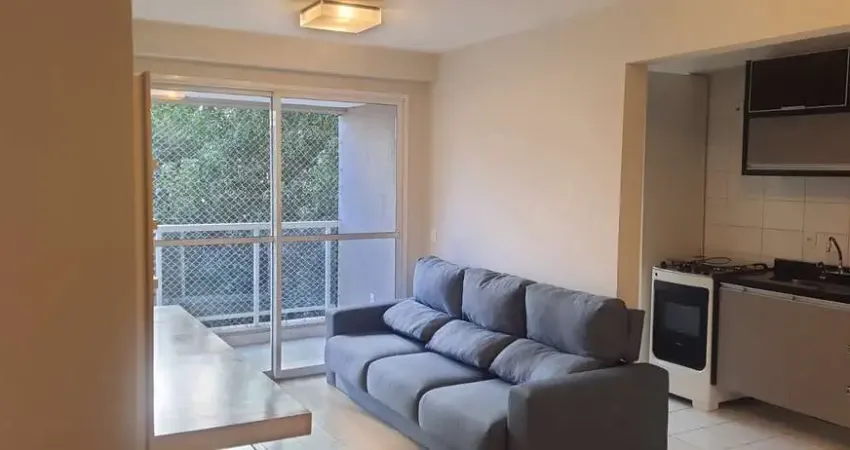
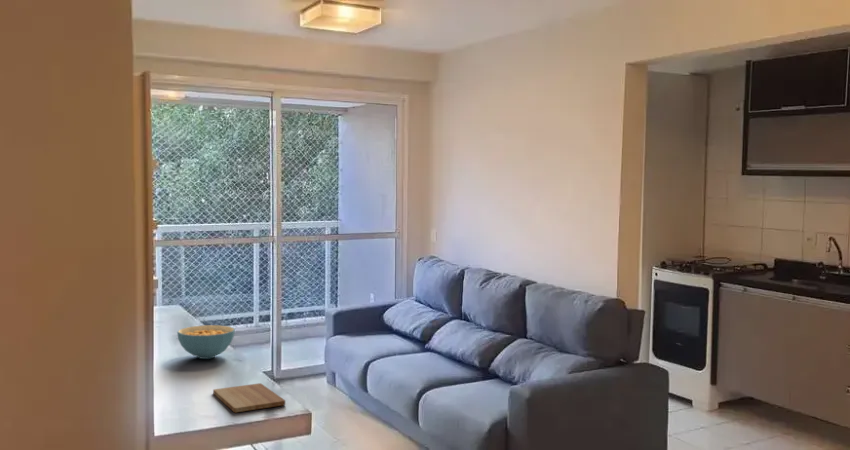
+ cereal bowl [176,324,236,360]
+ cutting board [212,382,286,413]
